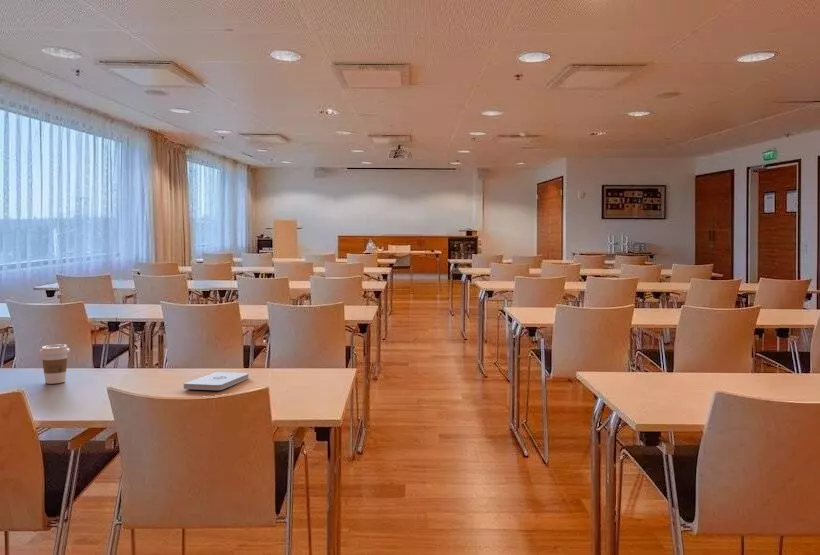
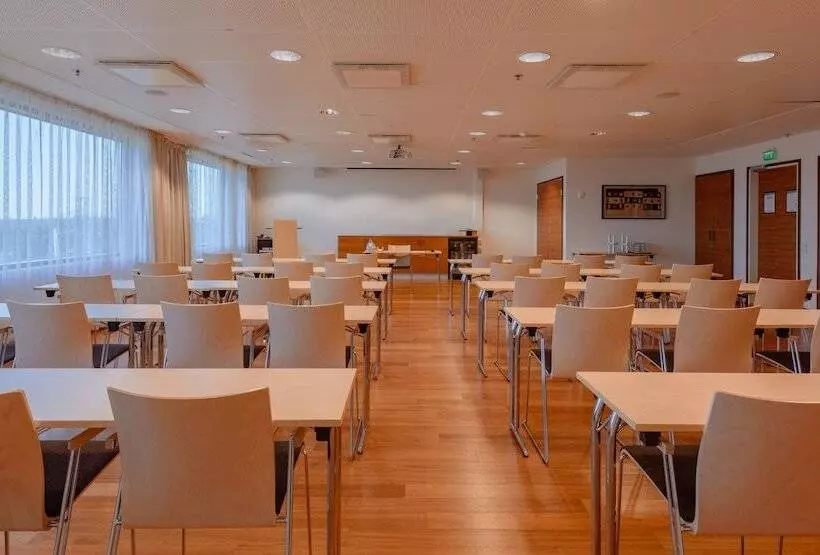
- notepad [183,371,250,391]
- coffee cup [38,343,71,385]
